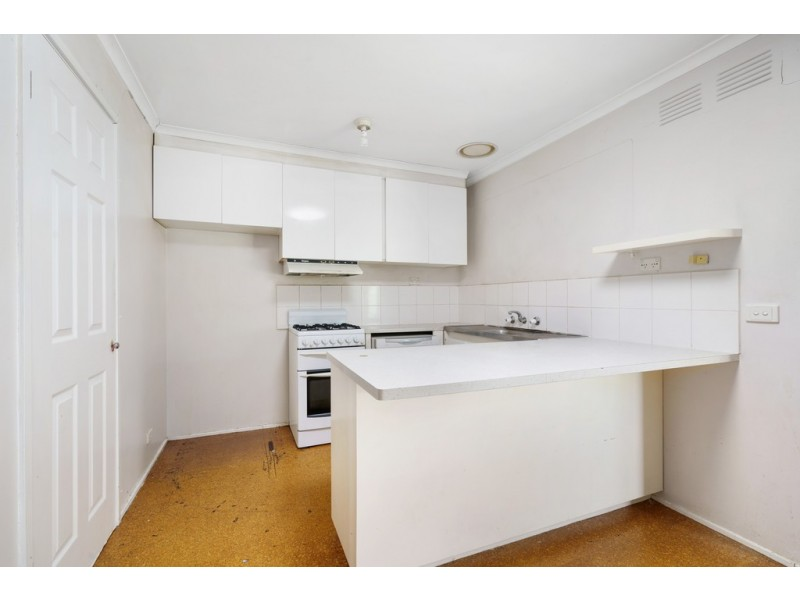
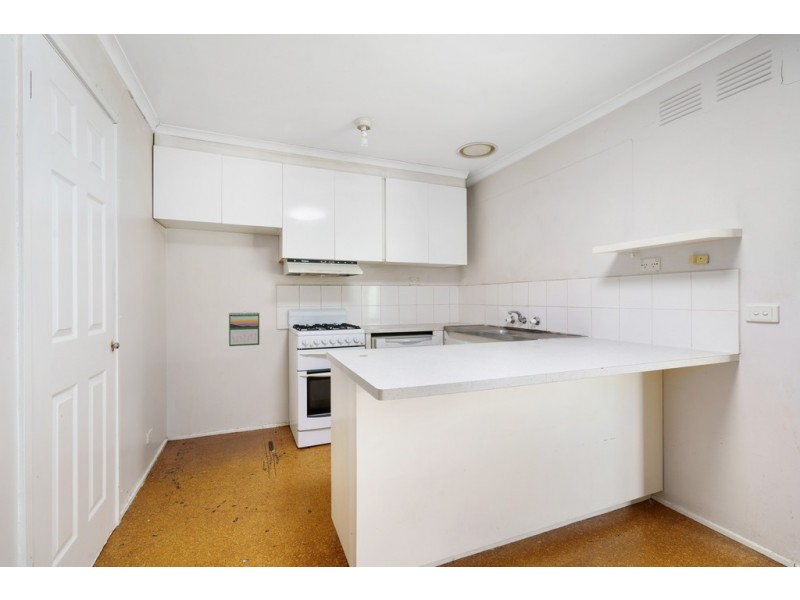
+ calendar [228,311,260,347]
